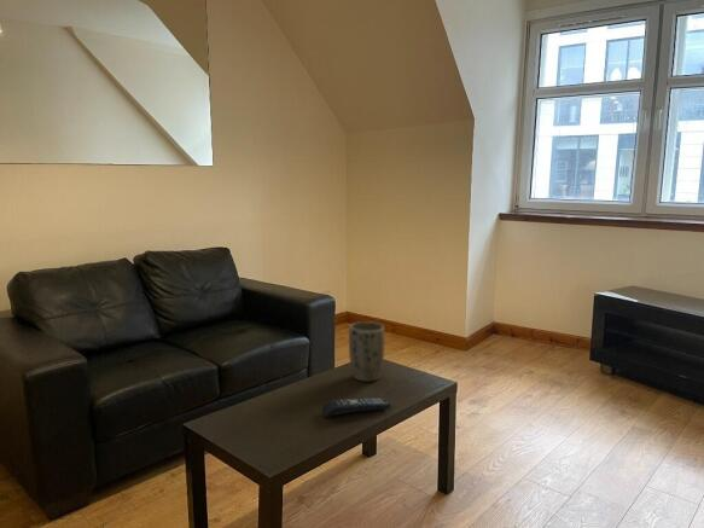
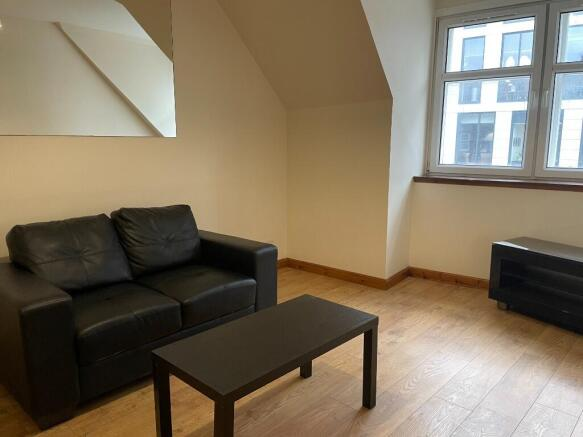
- remote control [321,396,392,418]
- plant pot [348,320,386,383]
